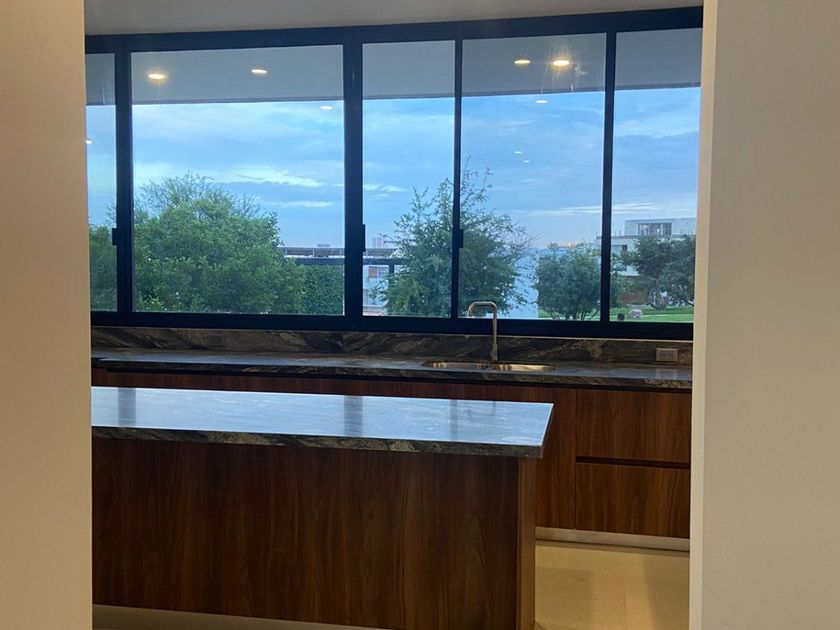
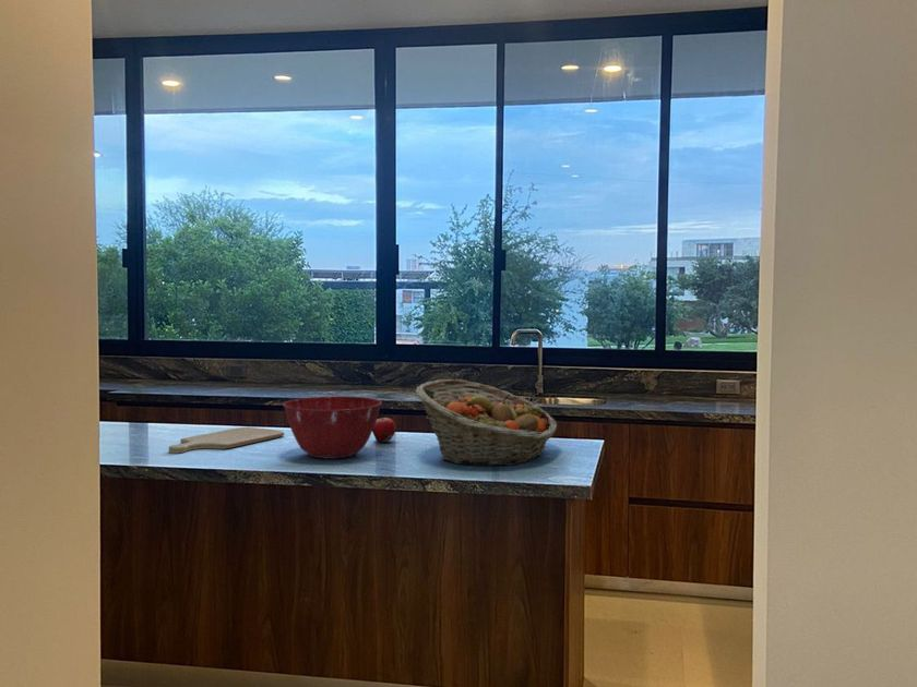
+ chopping board [168,426,285,455]
+ mixing bowl [282,395,383,459]
+ fruit basket [415,378,558,467]
+ apple [372,417,396,443]
